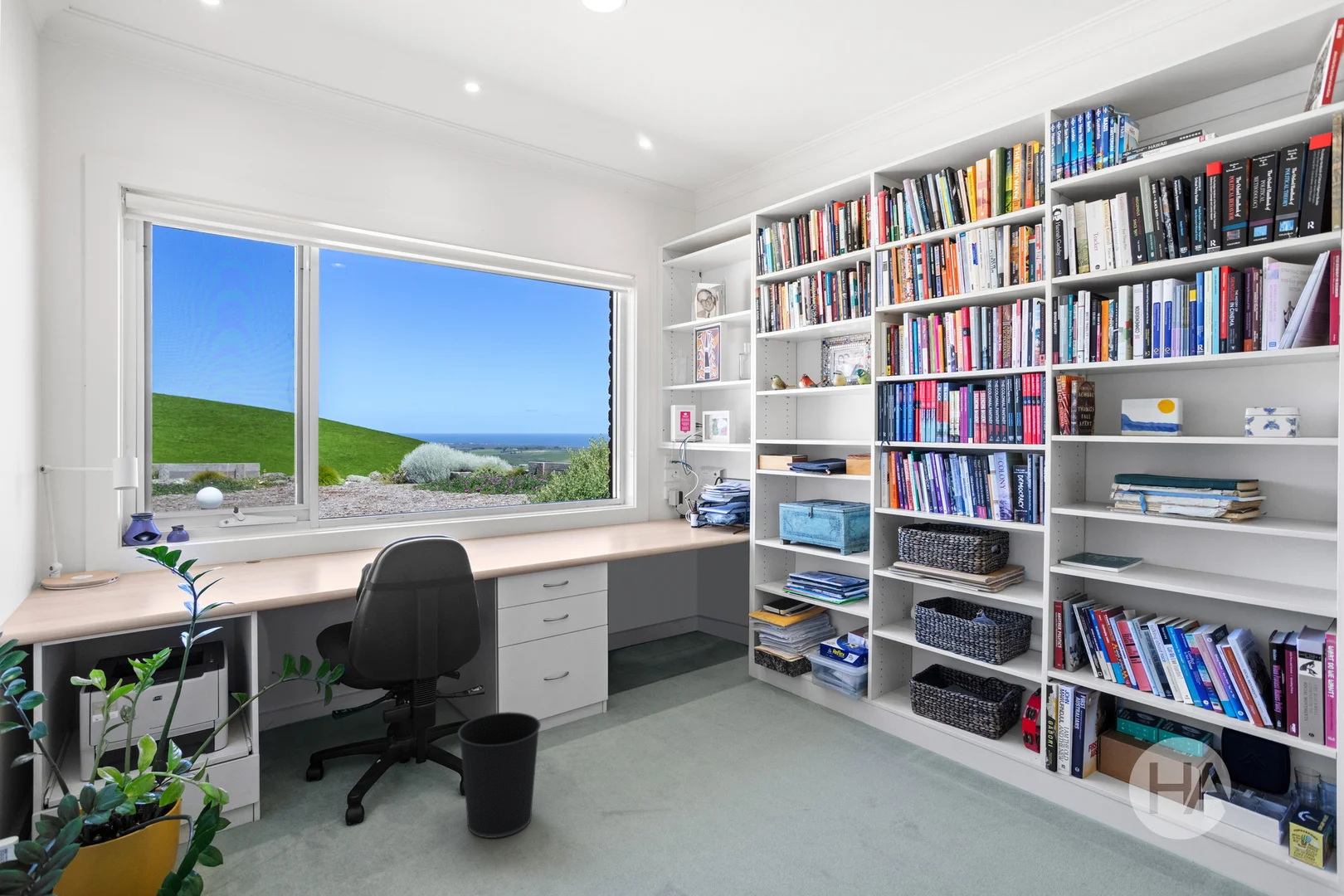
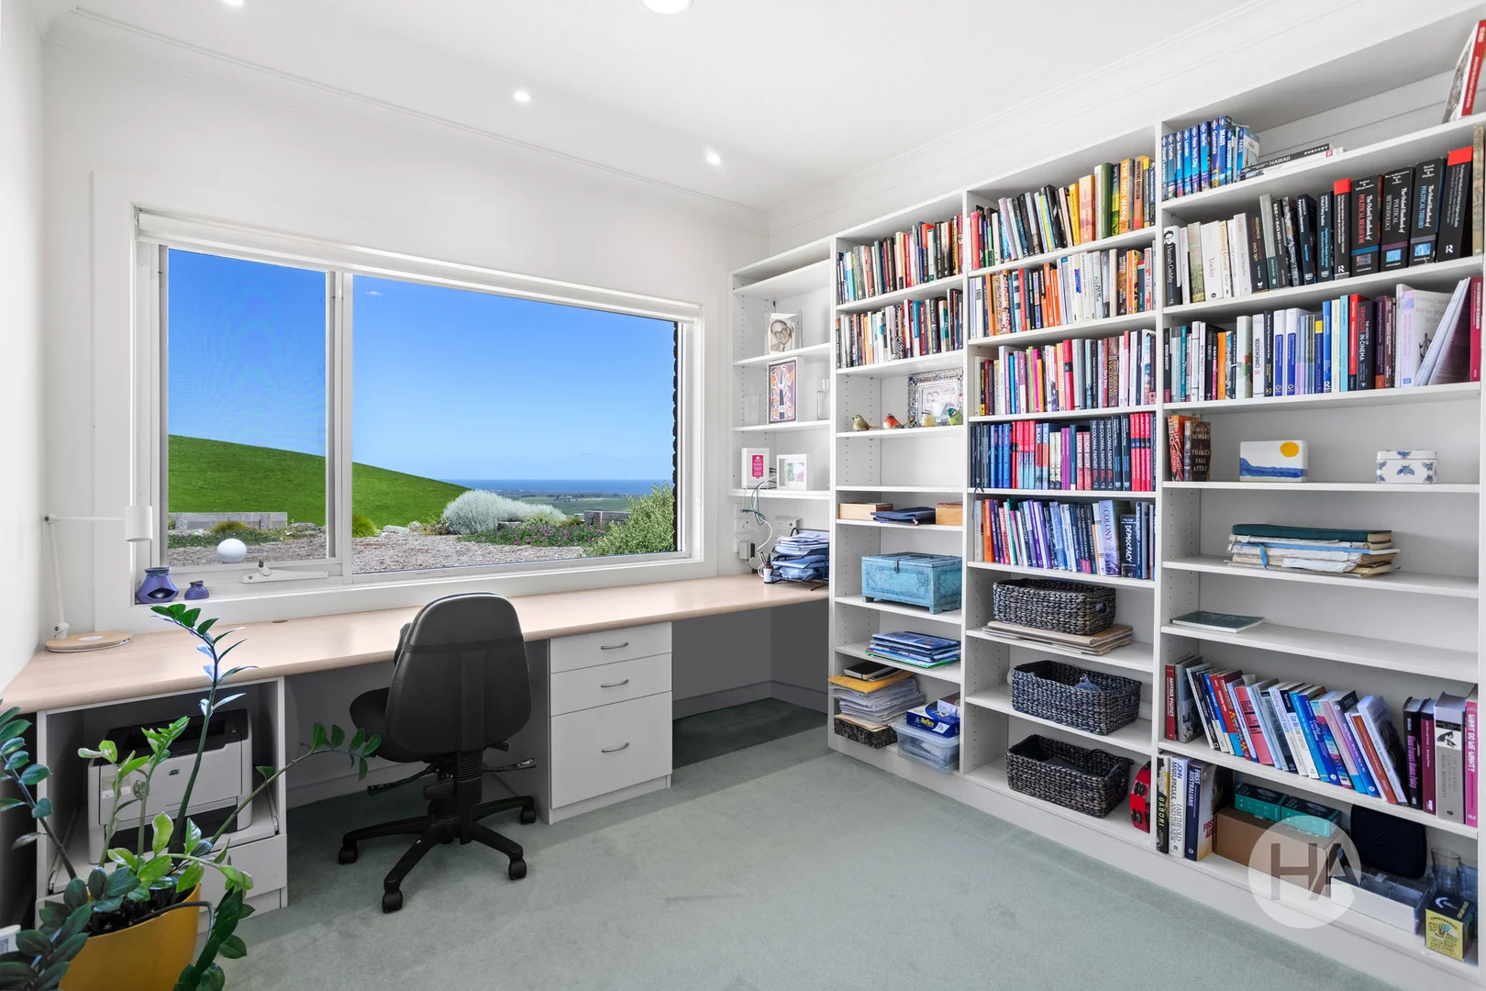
- wastebasket [457,711,542,839]
